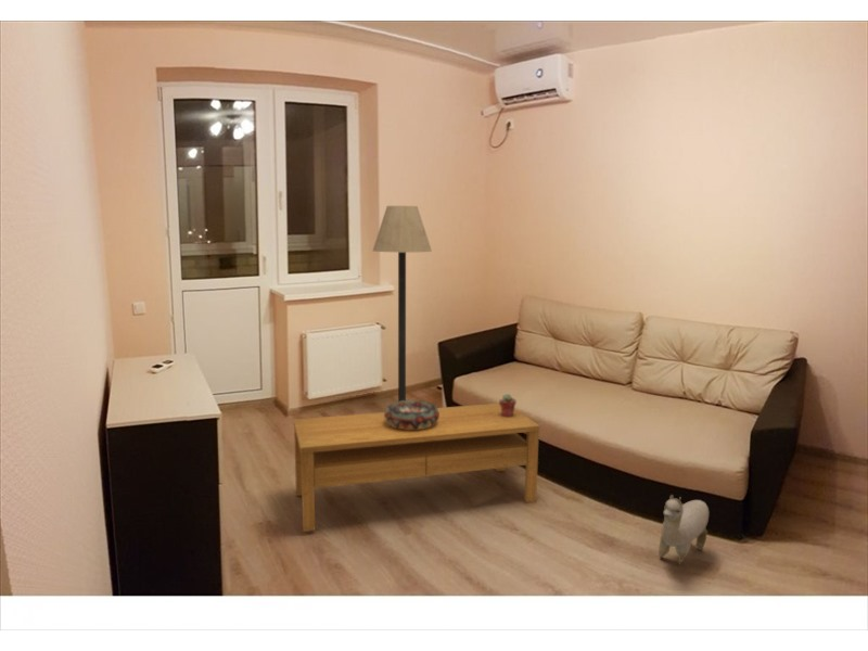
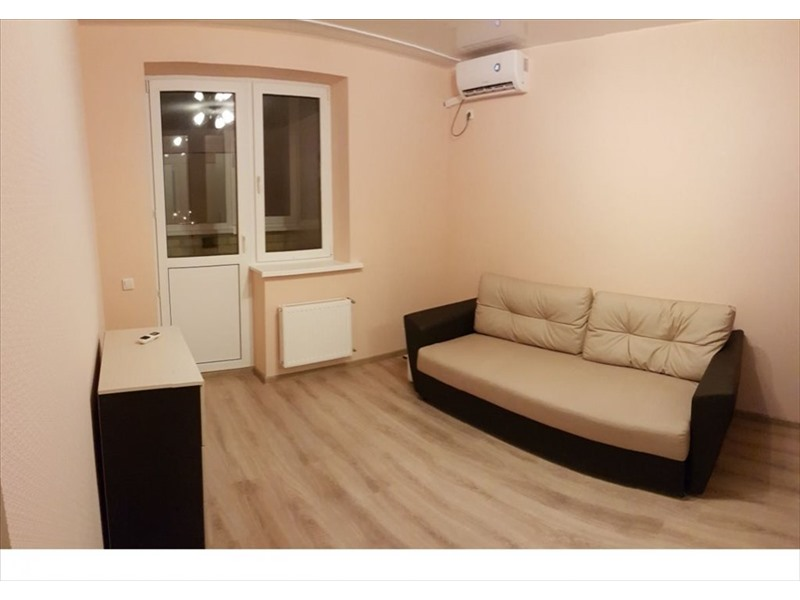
- decorative bowl [384,399,439,430]
- floor lamp [372,205,433,401]
- coffee table [293,403,540,533]
- potted succulent [498,393,518,417]
- plush toy [658,494,710,565]
